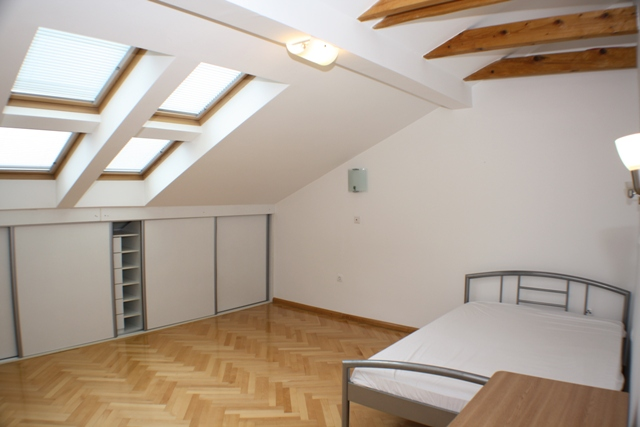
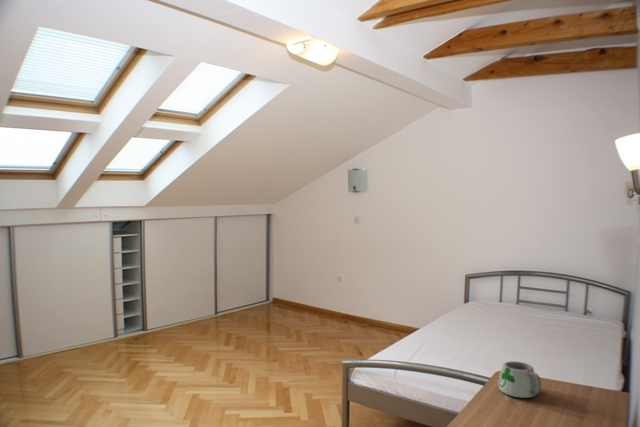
+ mug [498,360,542,402]
